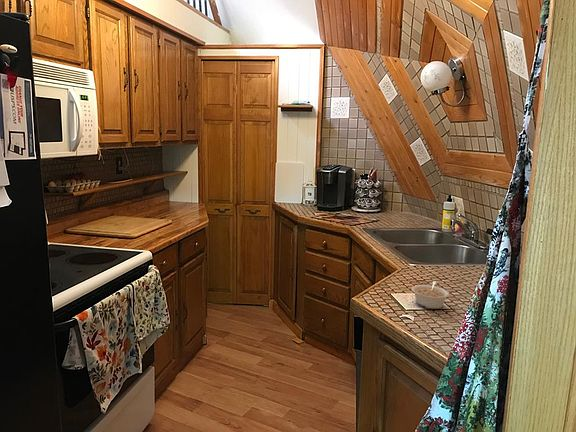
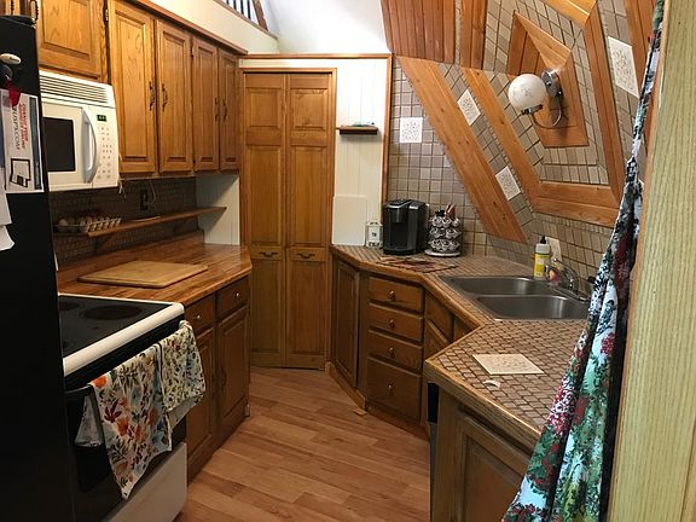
- legume [411,280,450,310]
